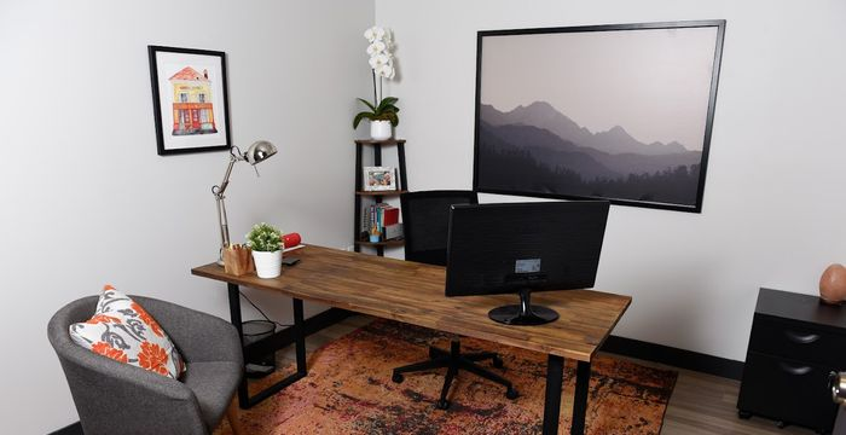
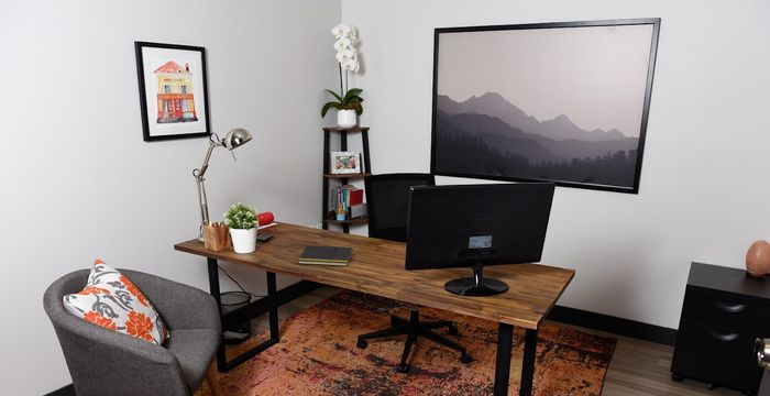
+ notepad [297,244,354,267]
